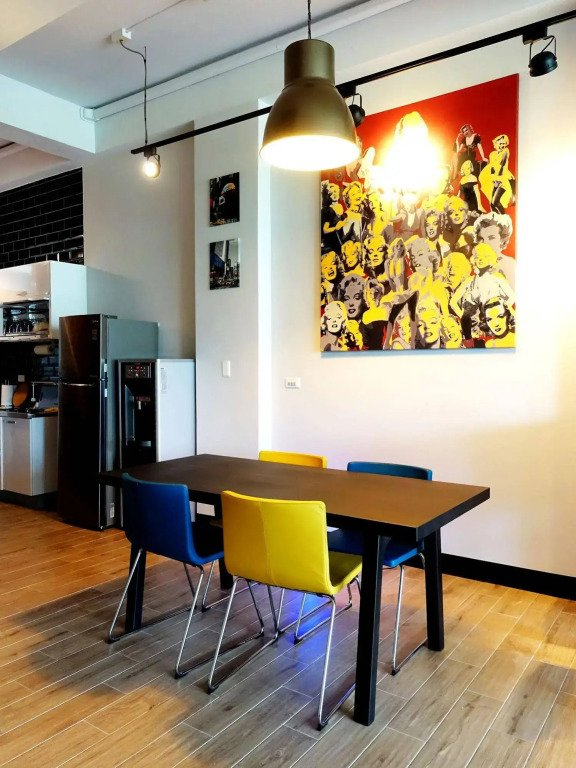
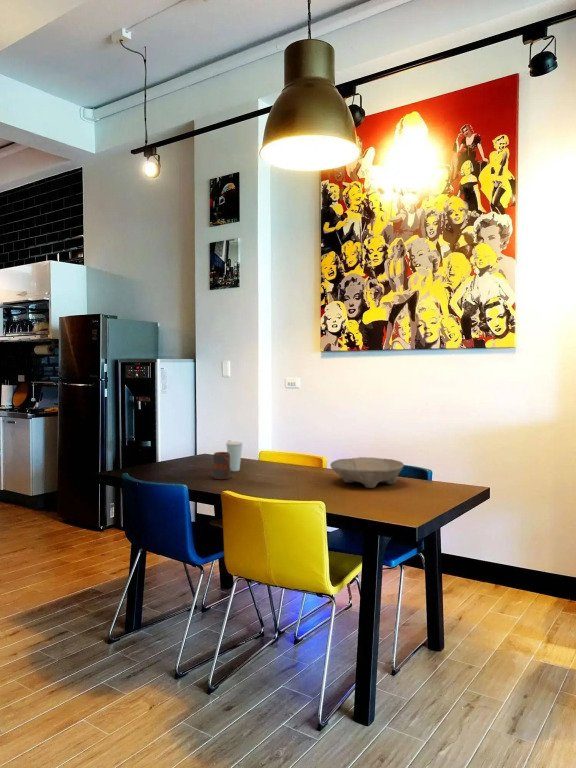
+ bowl [329,456,405,489]
+ cup [225,439,244,472]
+ mug [212,451,232,480]
